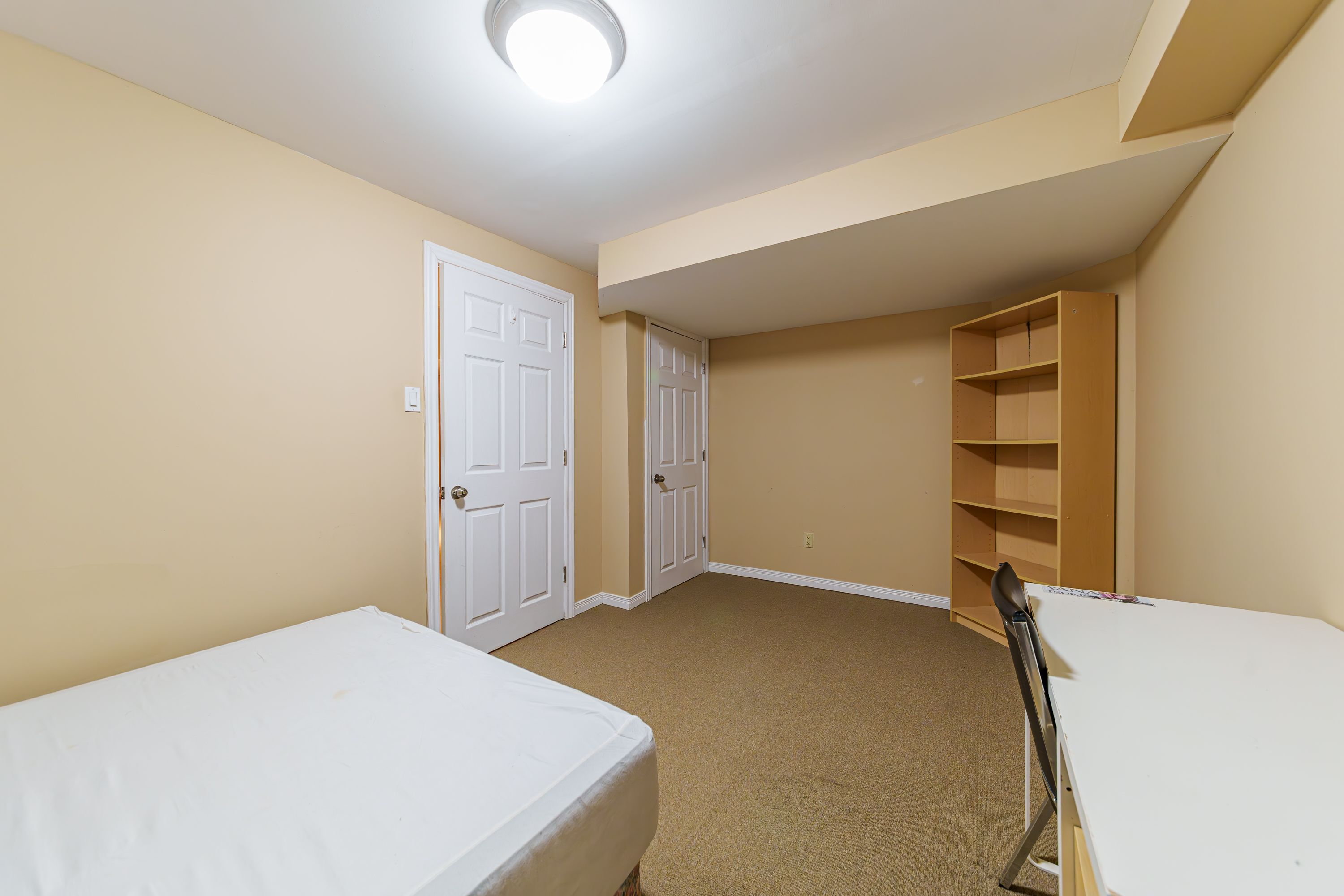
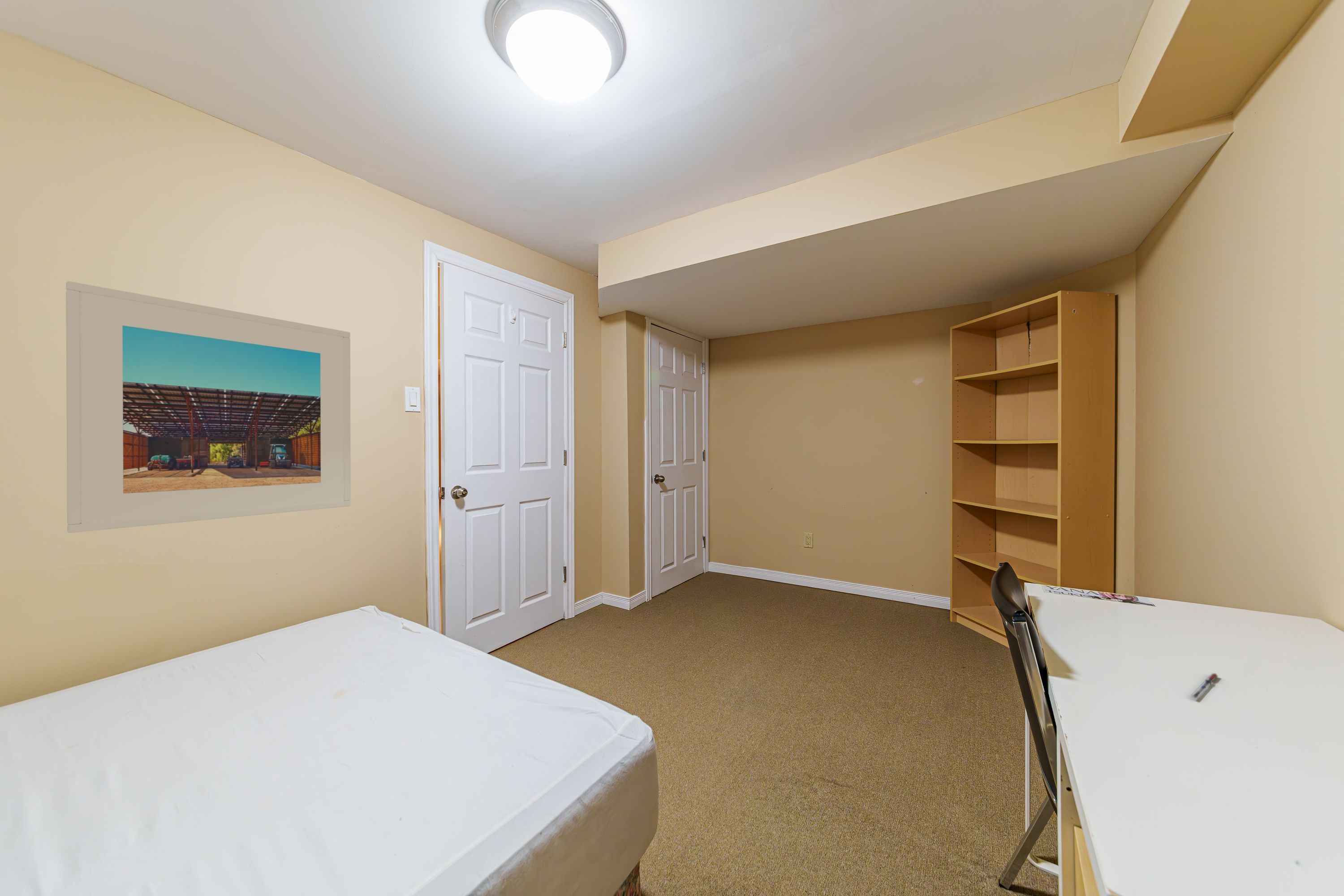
+ pen [1190,672,1219,701]
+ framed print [65,281,351,533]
